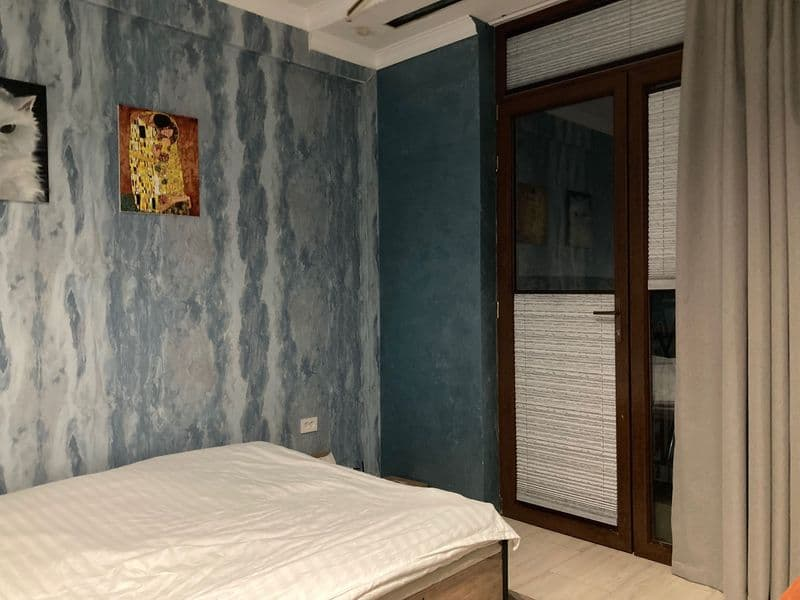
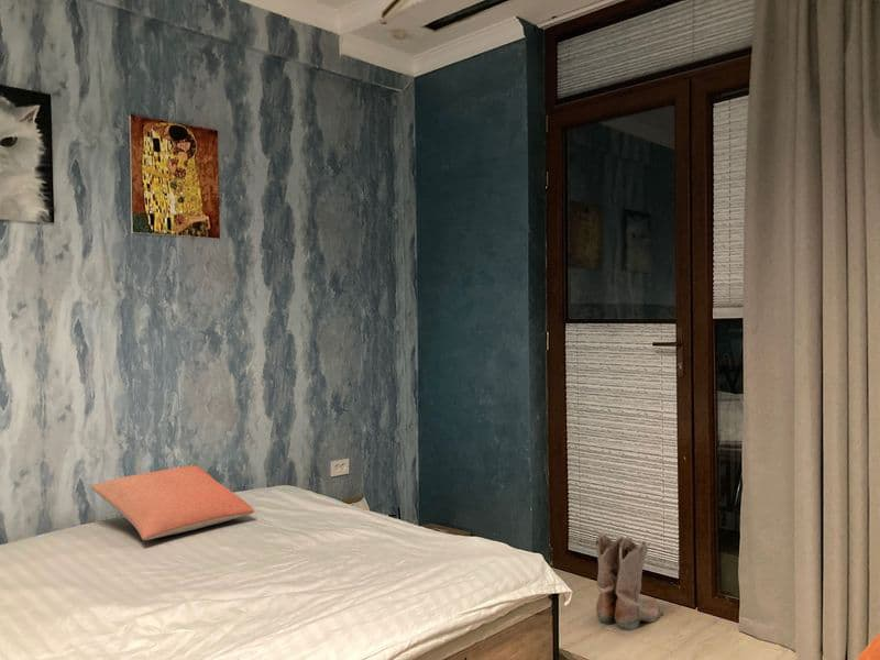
+ boots [594,531,664,631]
+ pillow [90,464,255,541]
